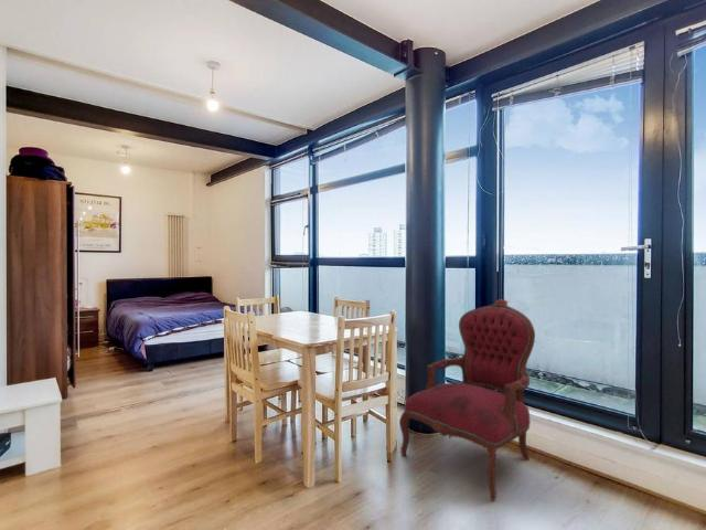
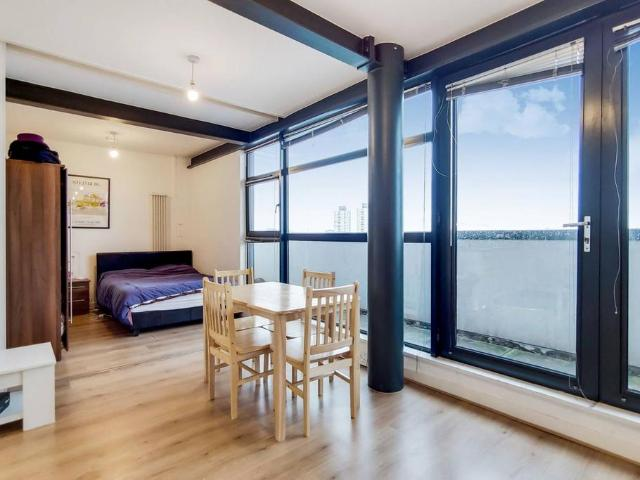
- armchair [398,298,536,502]
